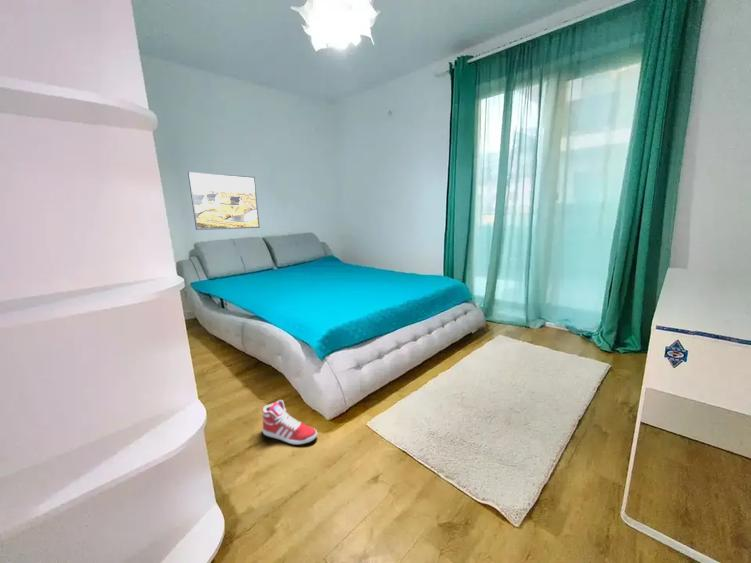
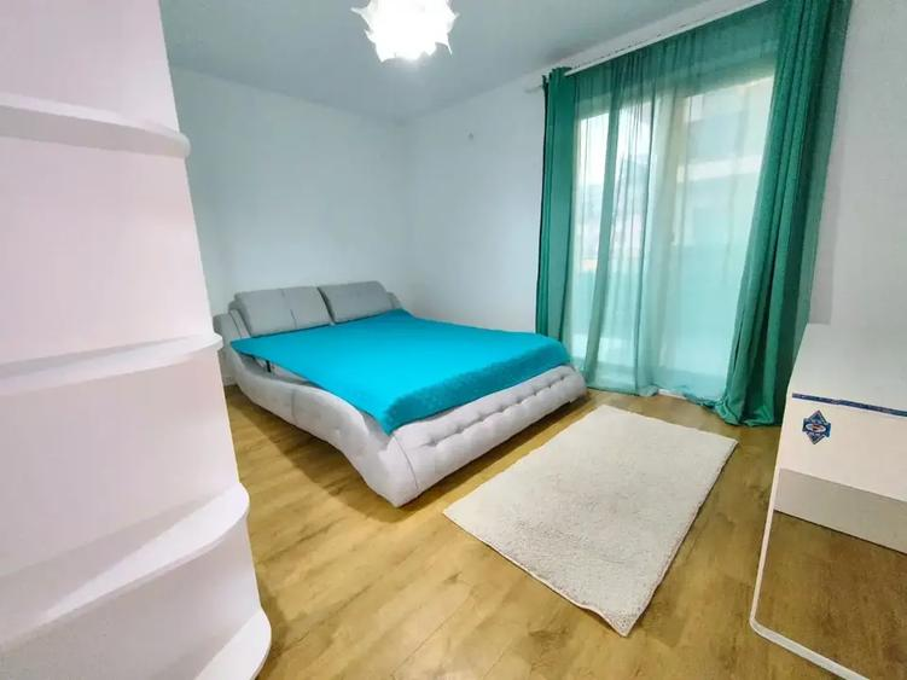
- sneaker [261,399,318,446]
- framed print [187,171,261,231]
